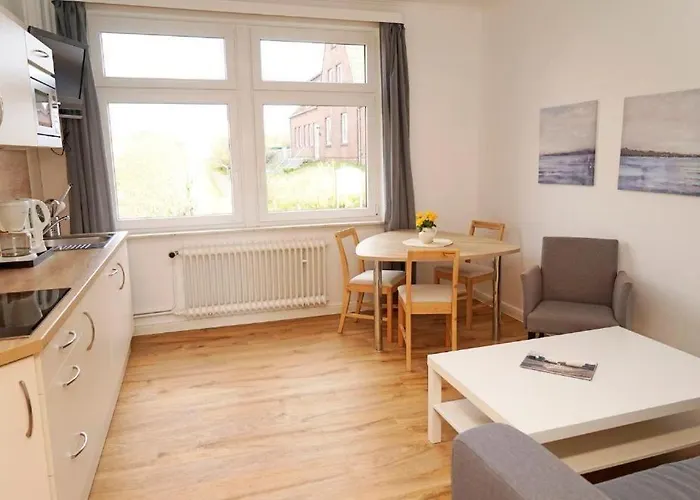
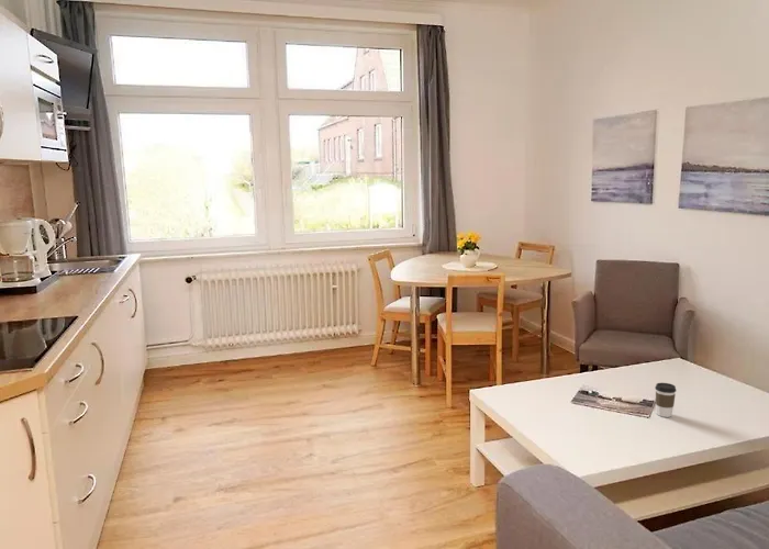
+ coffee cup [654,382,677,418]
